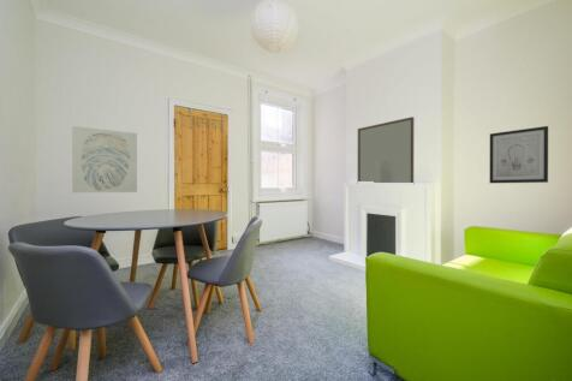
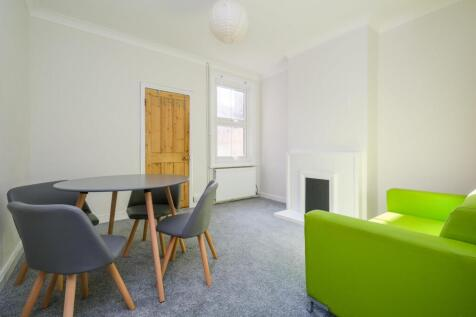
- wall art [71,125,138,194]
- wall art [488,125,549,184]
- home mirror [357,115,415,184]
